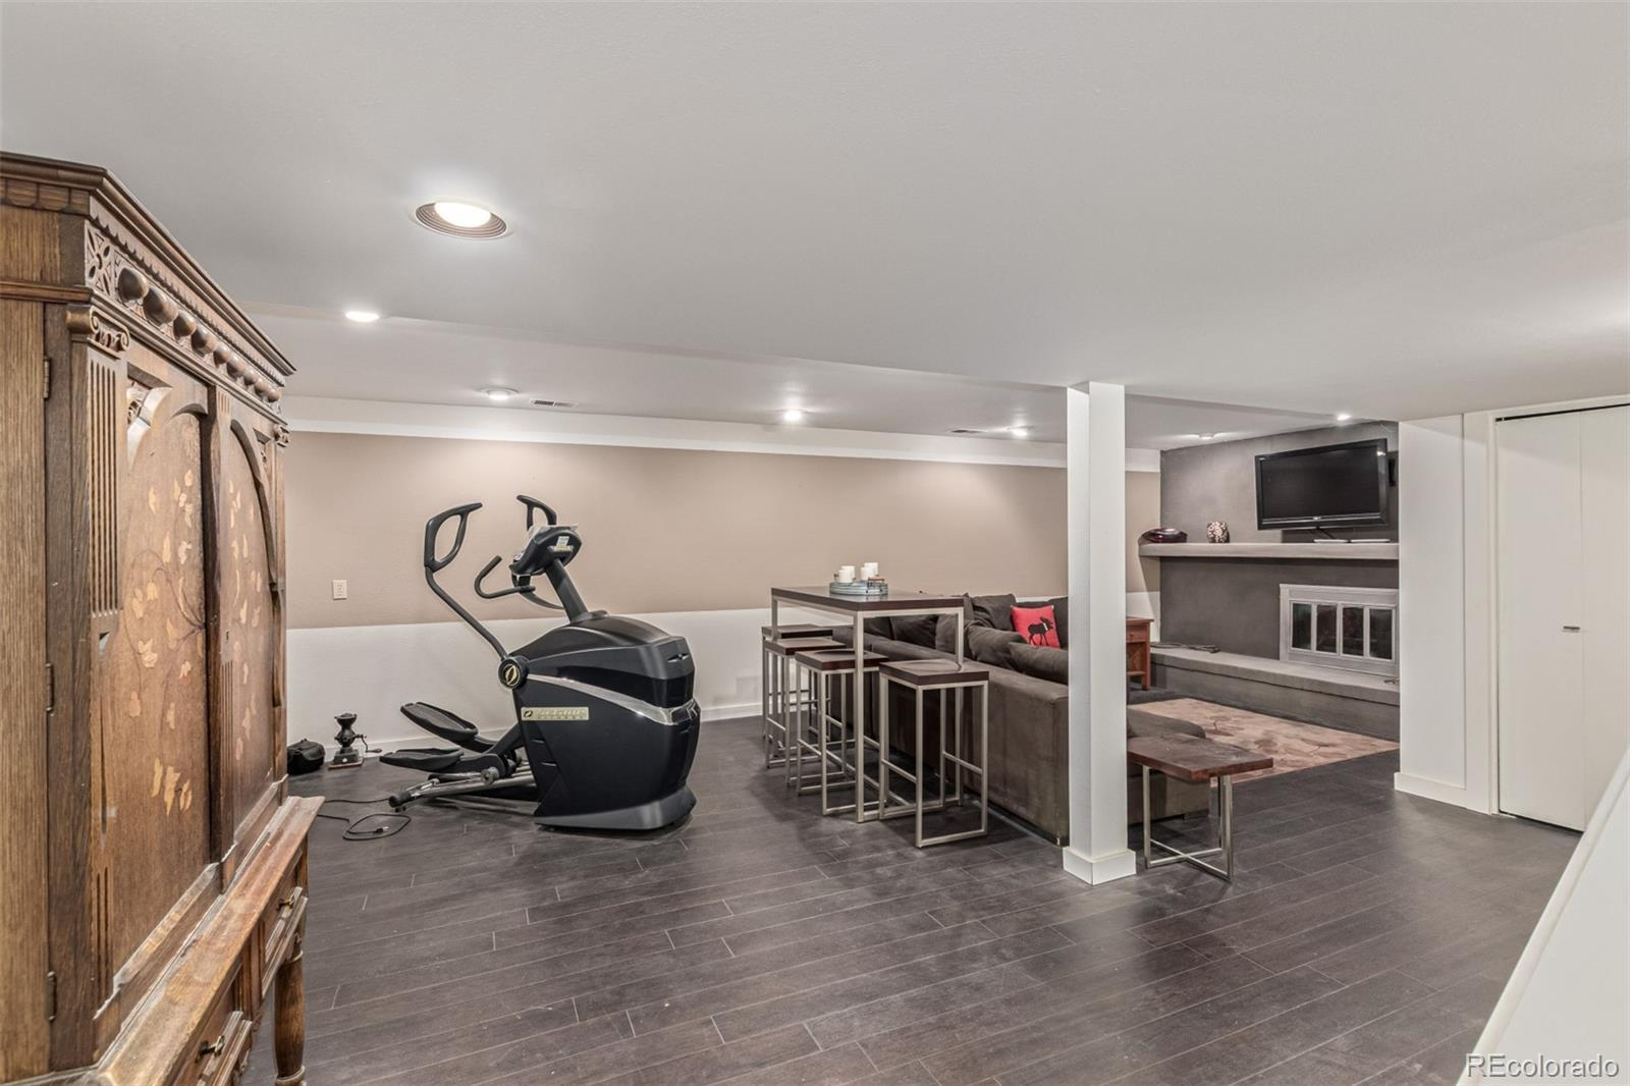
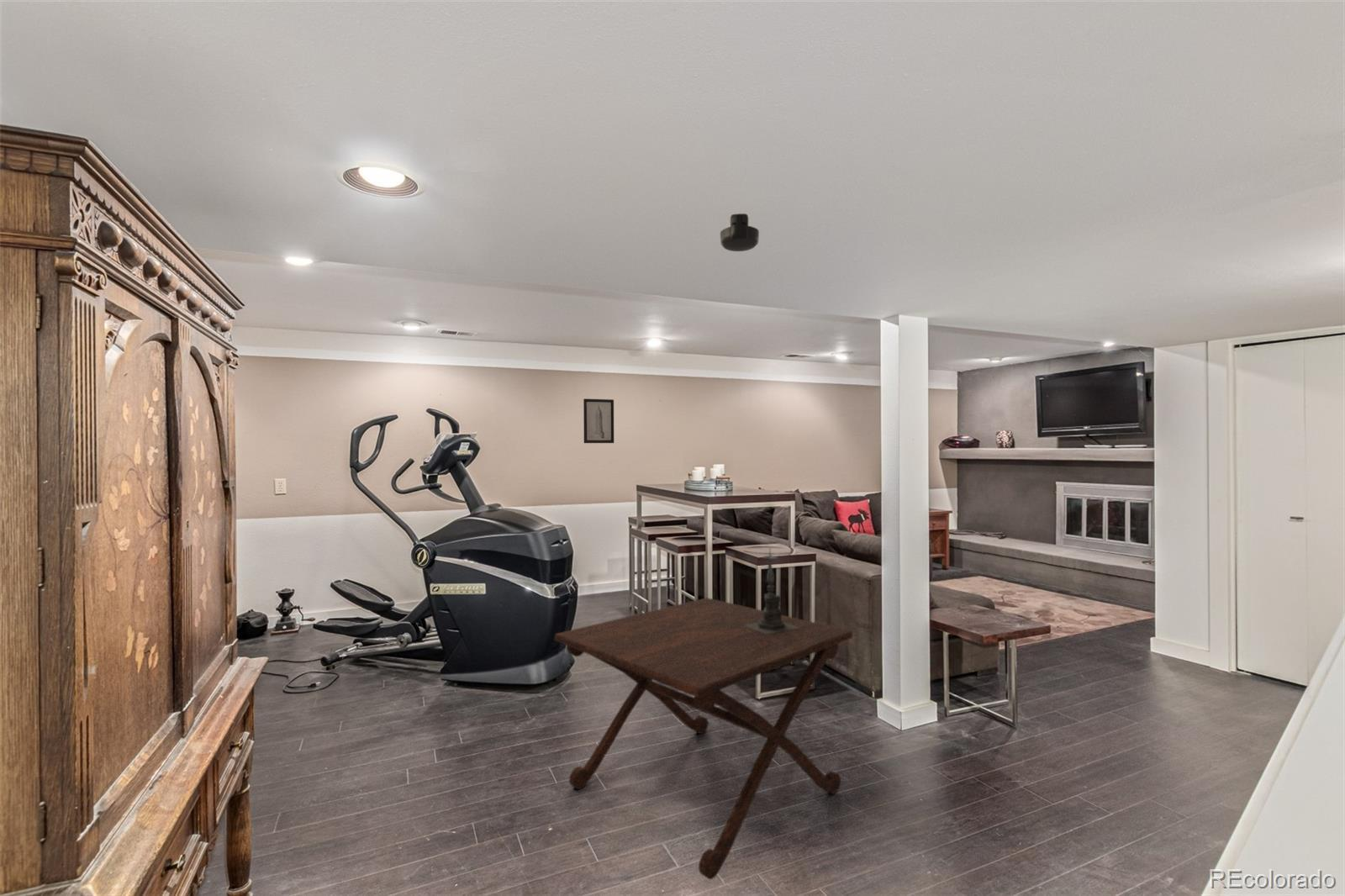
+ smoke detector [720,213,760,252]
+ side table [554,597,853,880]
+ wall art [583,398,614,444]
+ candle holder [745,549,799,635]
